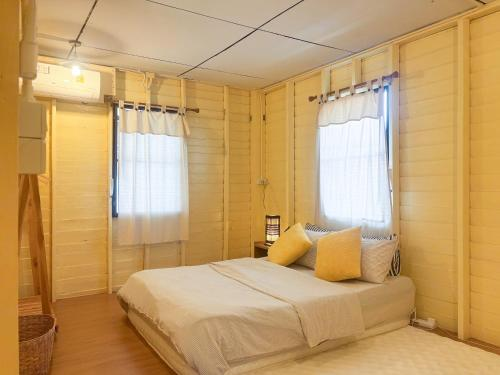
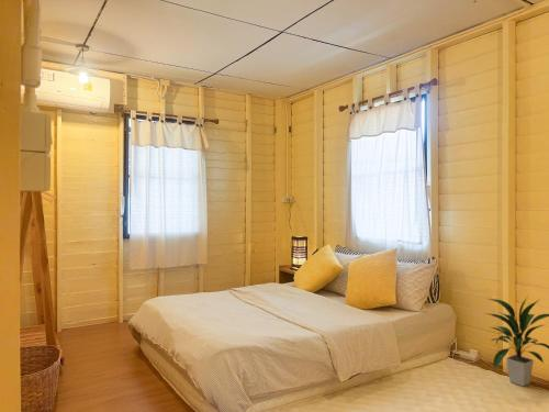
+ indoor plant [484,296,549,388]
